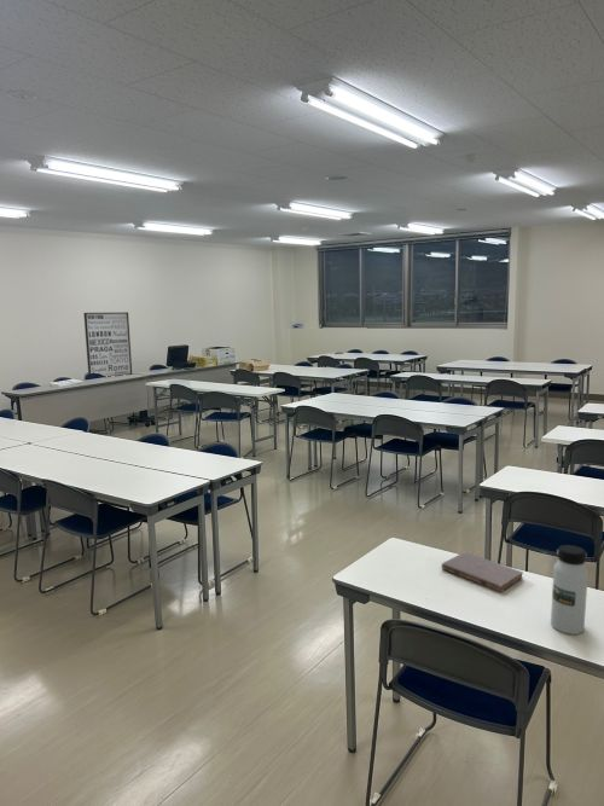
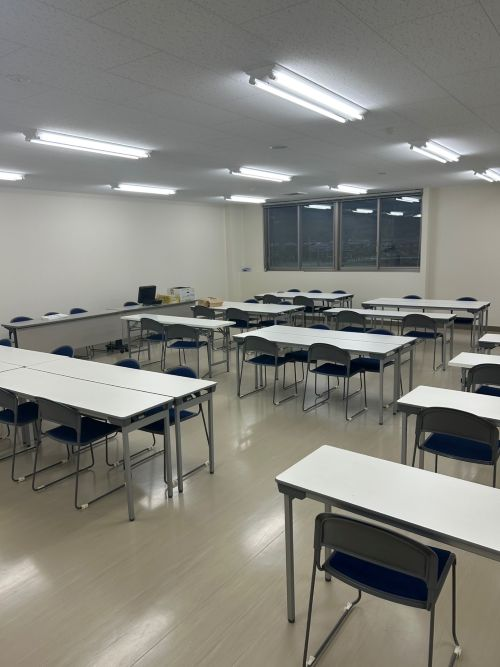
- wall art [82,311,133,378]
- book [441,551,524,593]
- water bottle [550,544,590,636]
